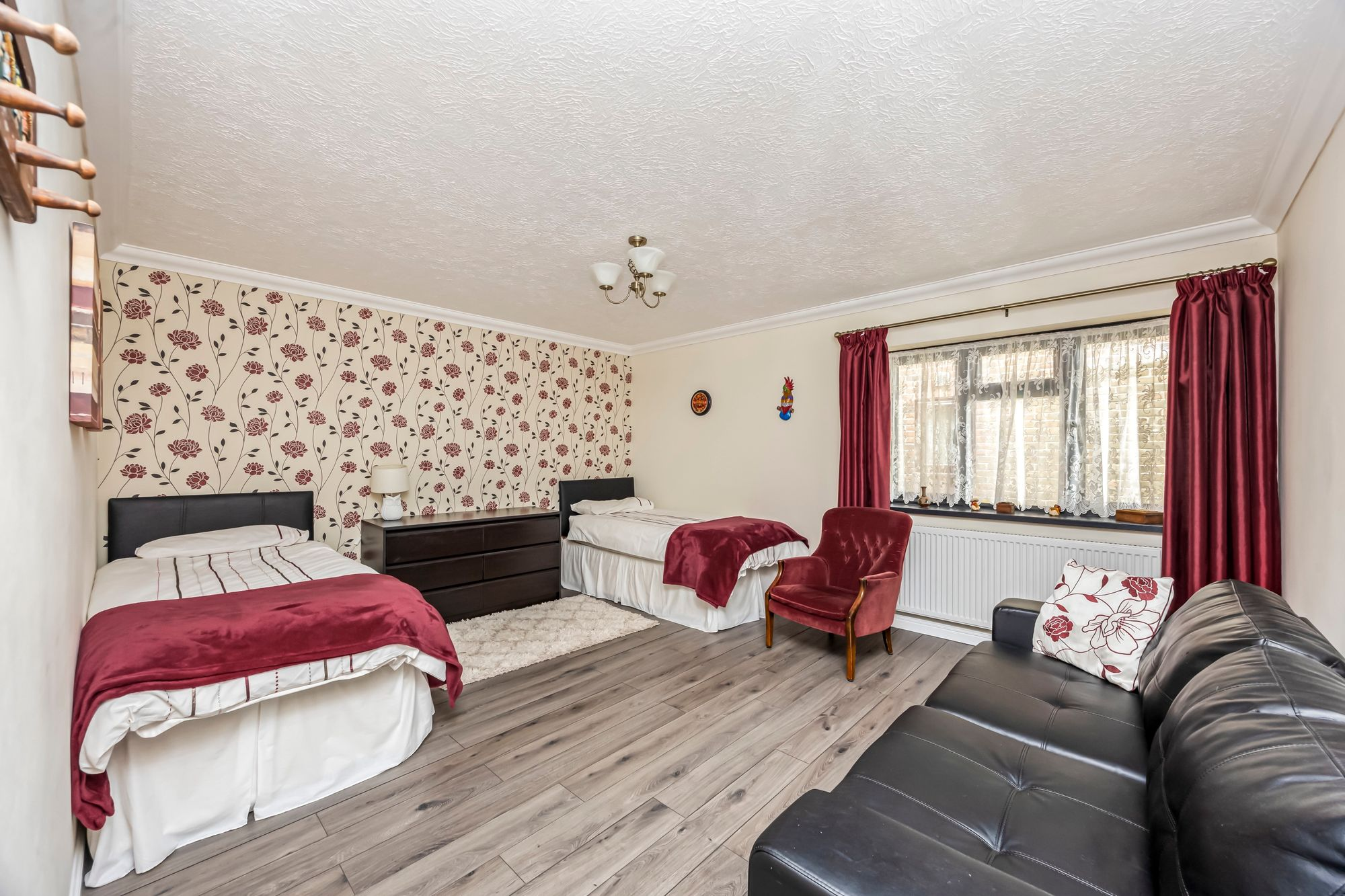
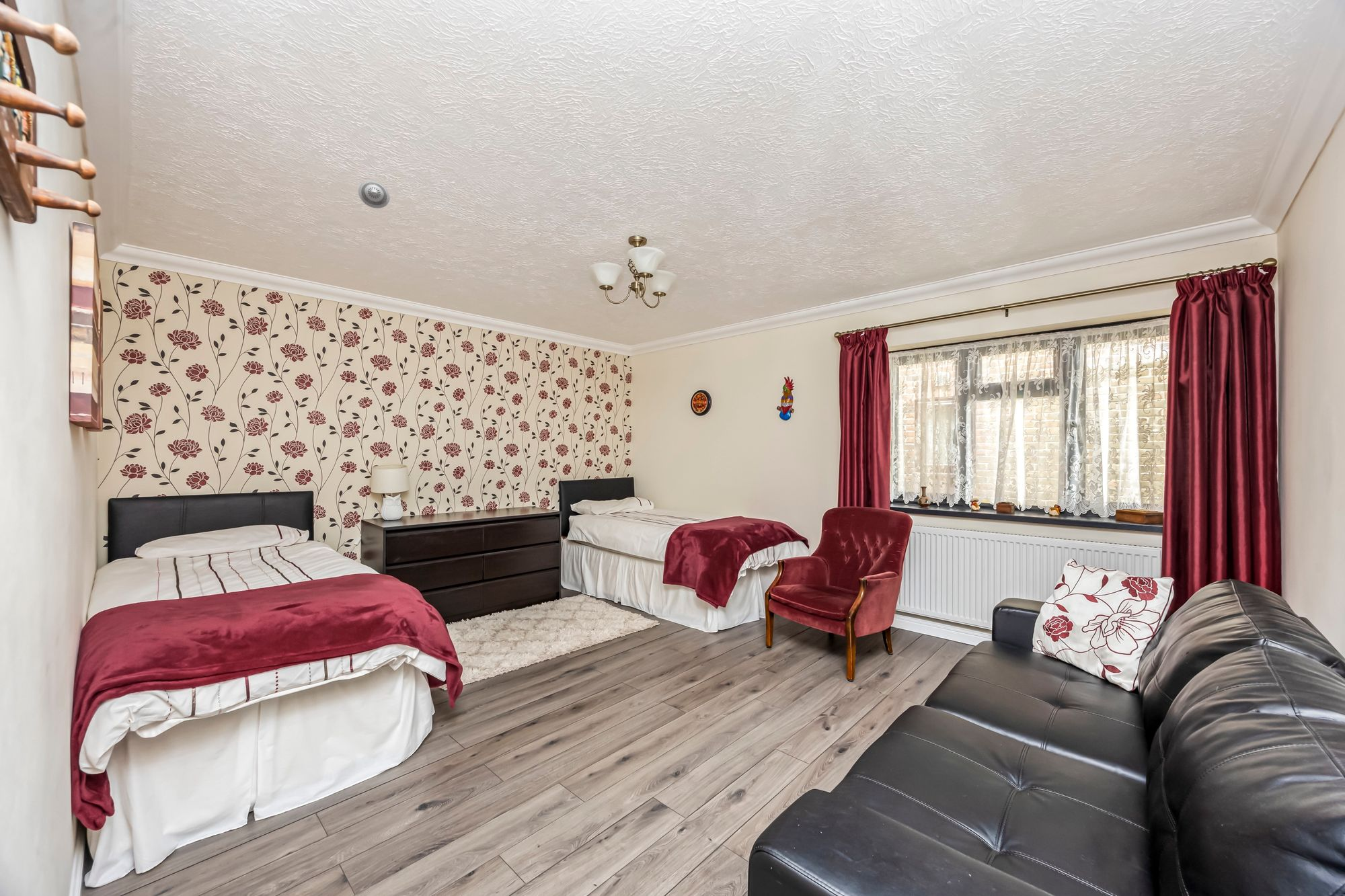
+ smoke detector [358,179,391,209]
